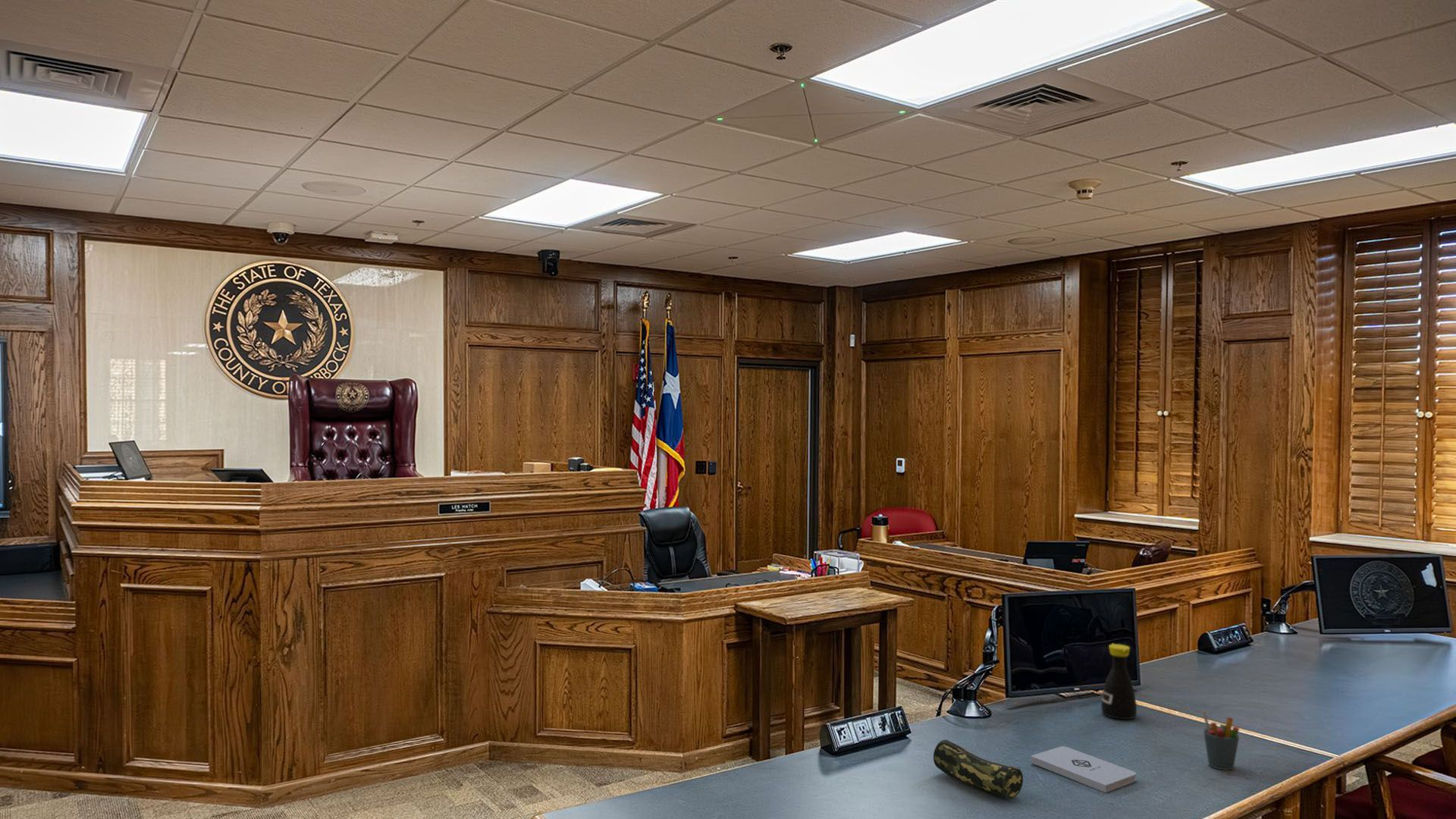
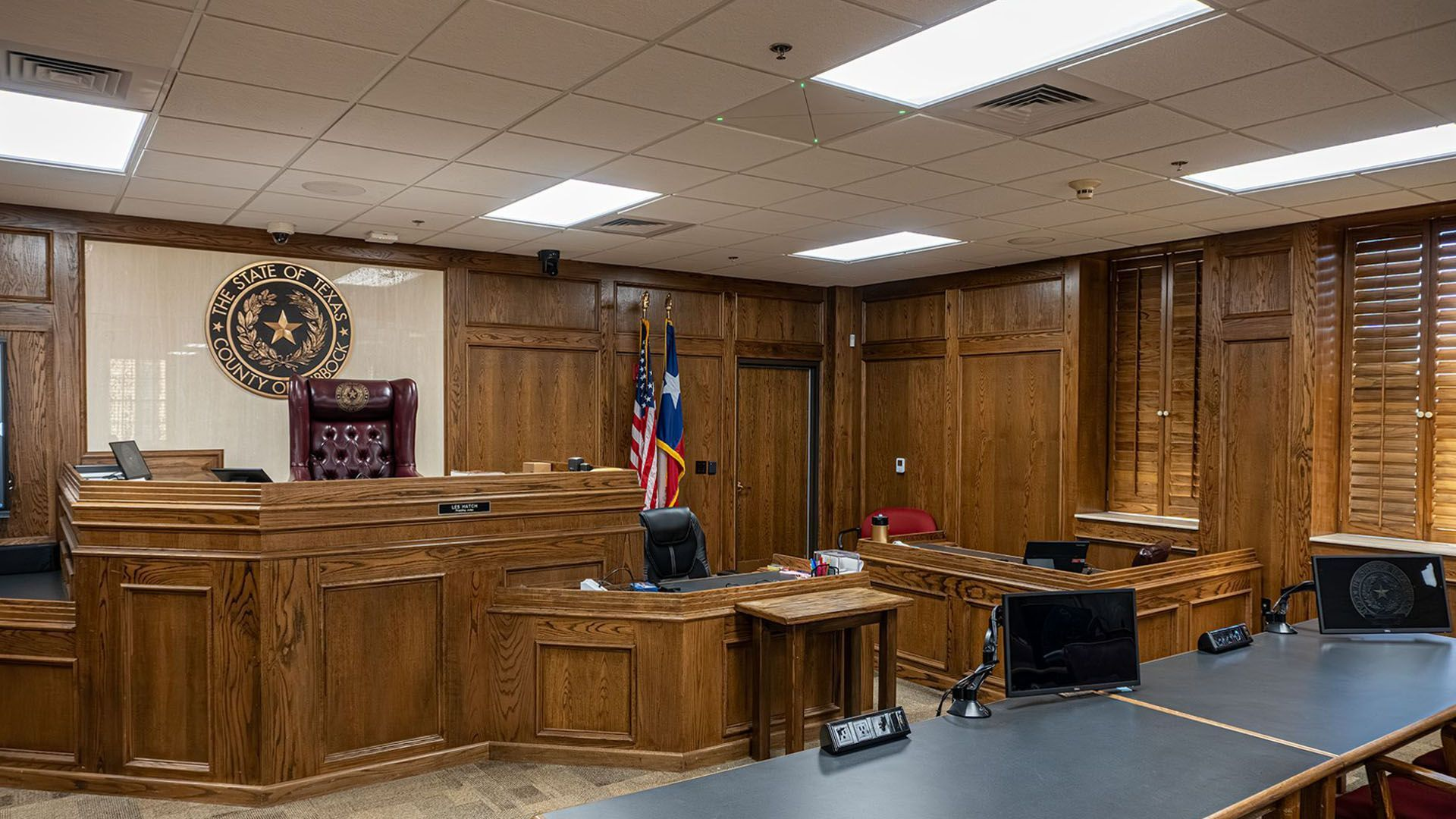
- pencil case [933,739,1024,799]
- pen holder [1201,710,1240,771]
- notepad [1030,745,1137,793]
- bottle [1100,643,1138,720]
